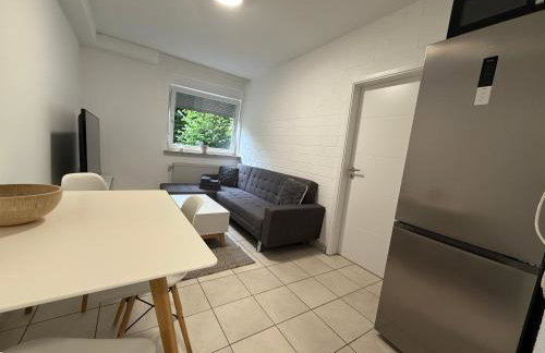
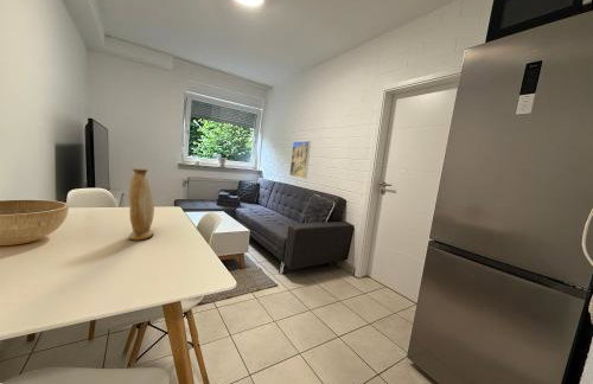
+ vase [128,167,155,242]
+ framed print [288,140,312,180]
